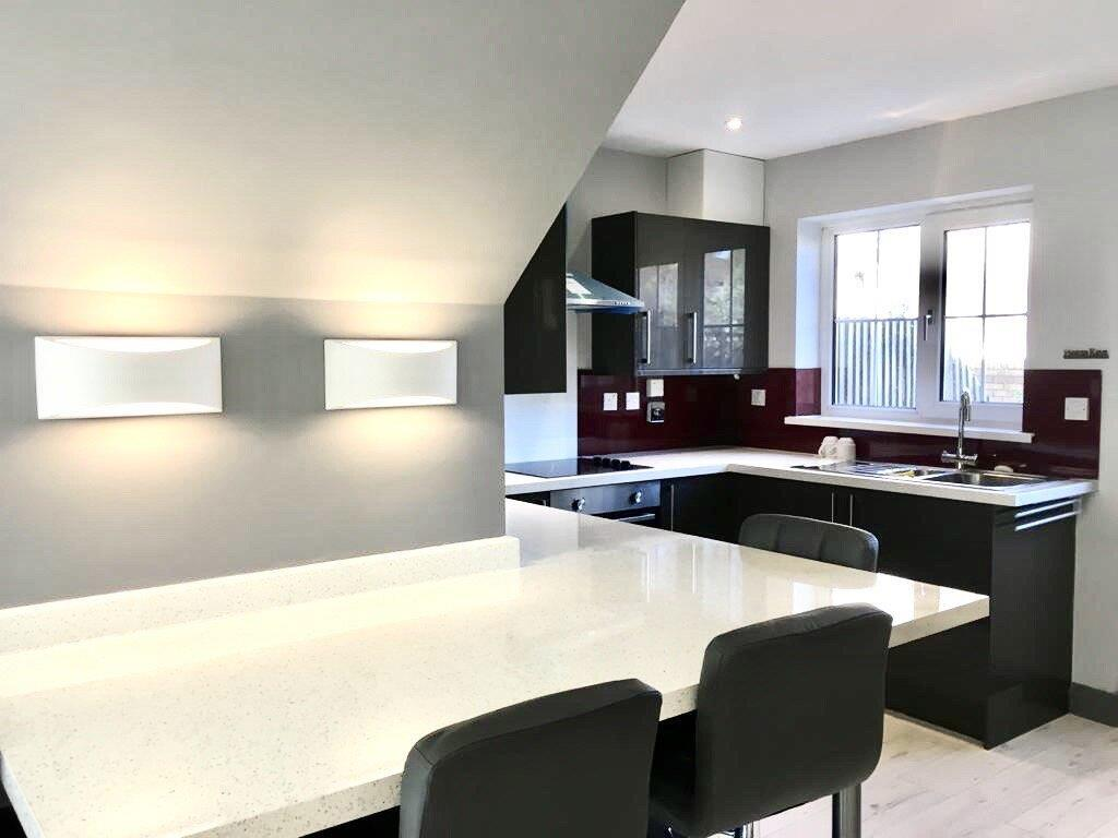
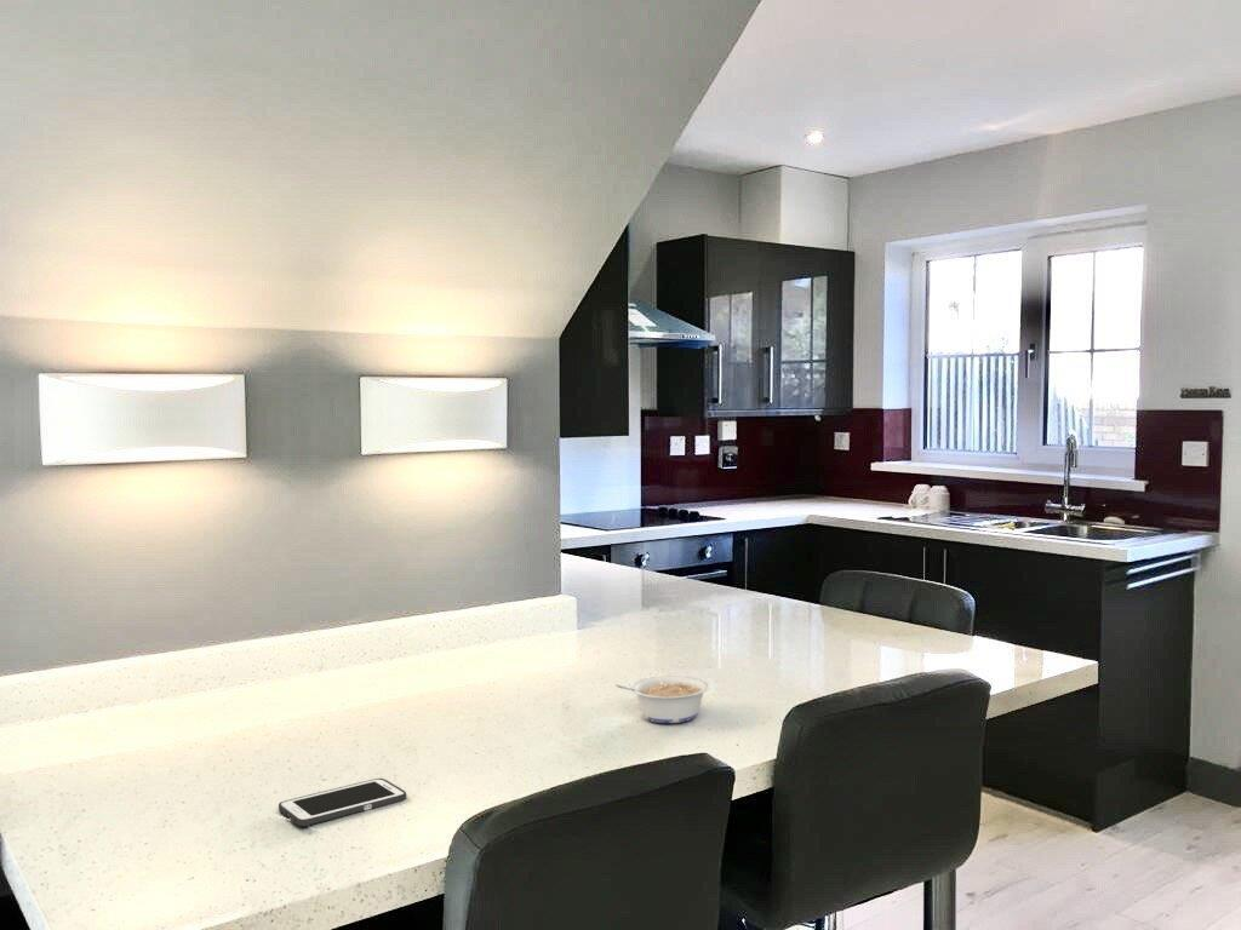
+ legume [614,674,710,724]
+ cell phone [278,777,407,827]
